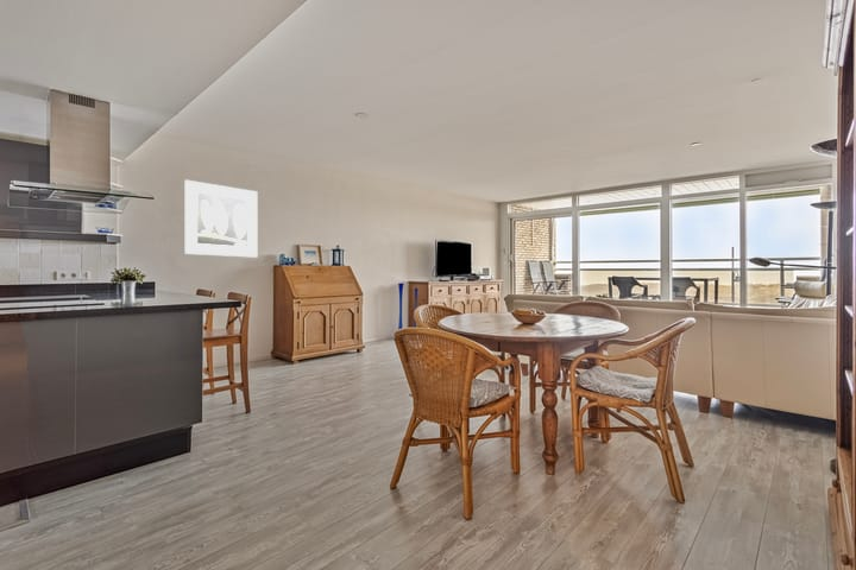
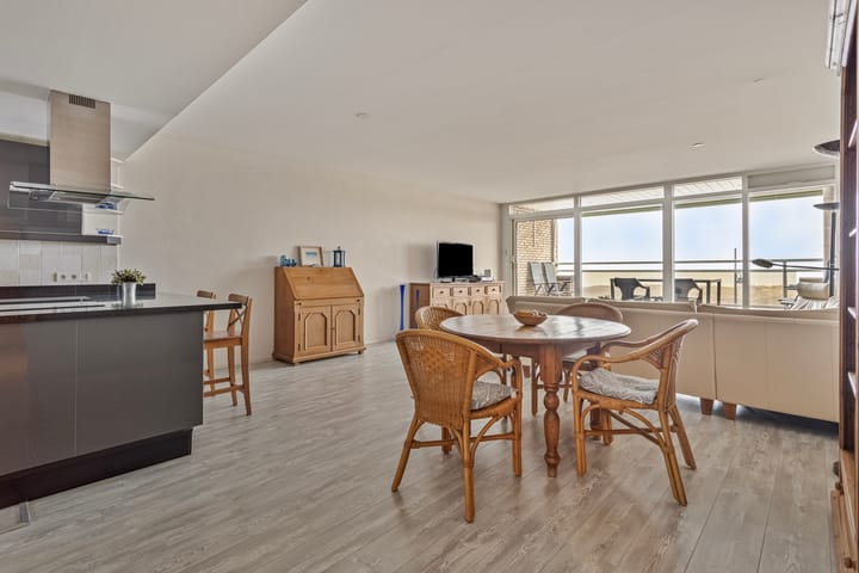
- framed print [184,178,259,259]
